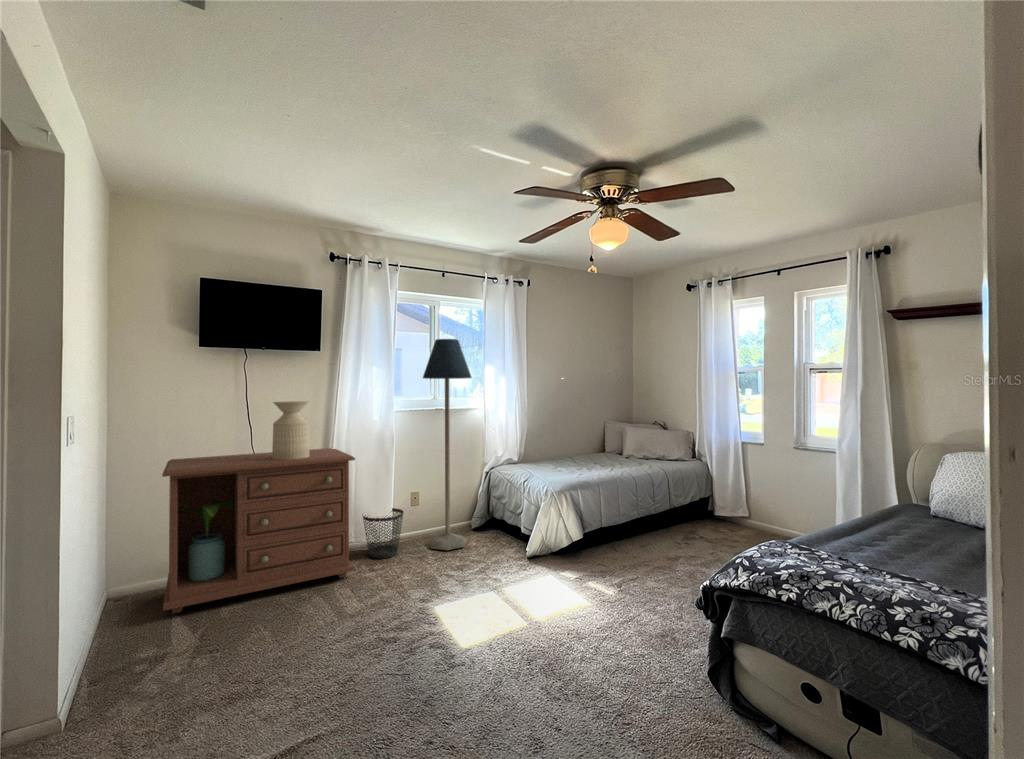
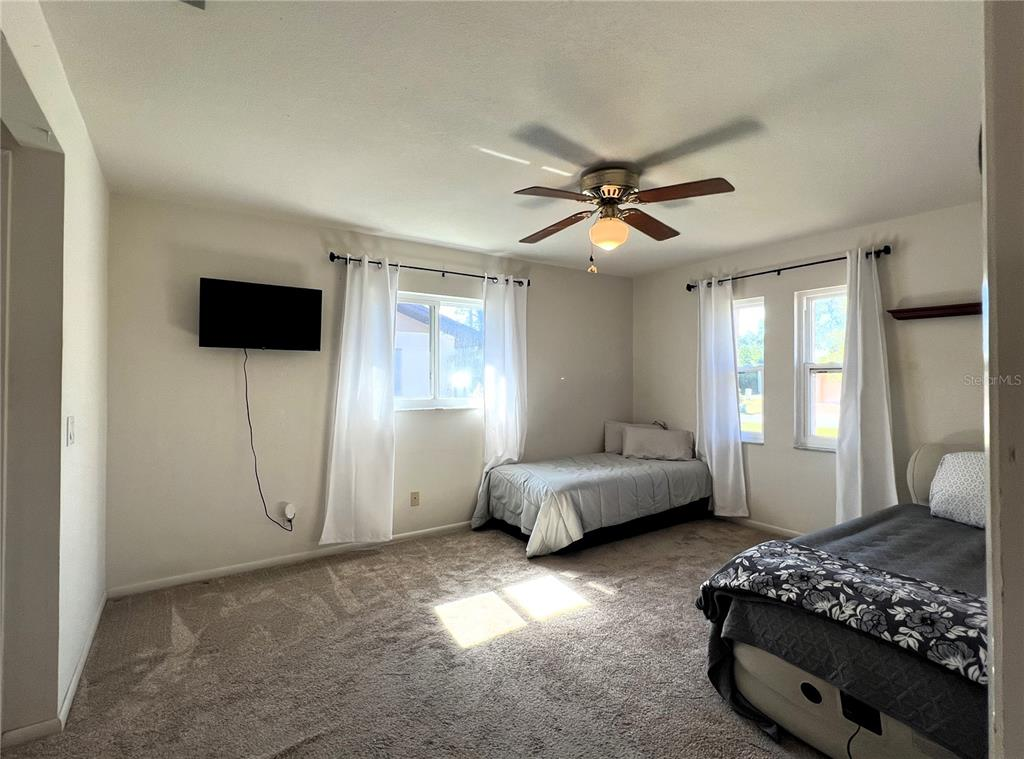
- floor lamp [422,338,473,551]
- wastebasket [361,507,405,559]
- dresser [161,447,356,615]
- side table [271,400,310,460]
